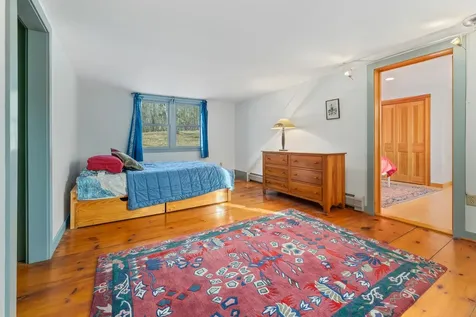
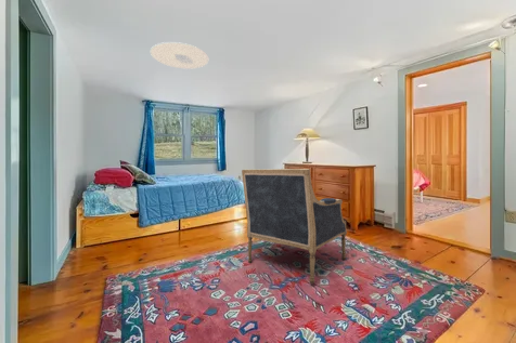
+ armchair [241,168,348,285]
+ ceiling light [150,41,209,70]
